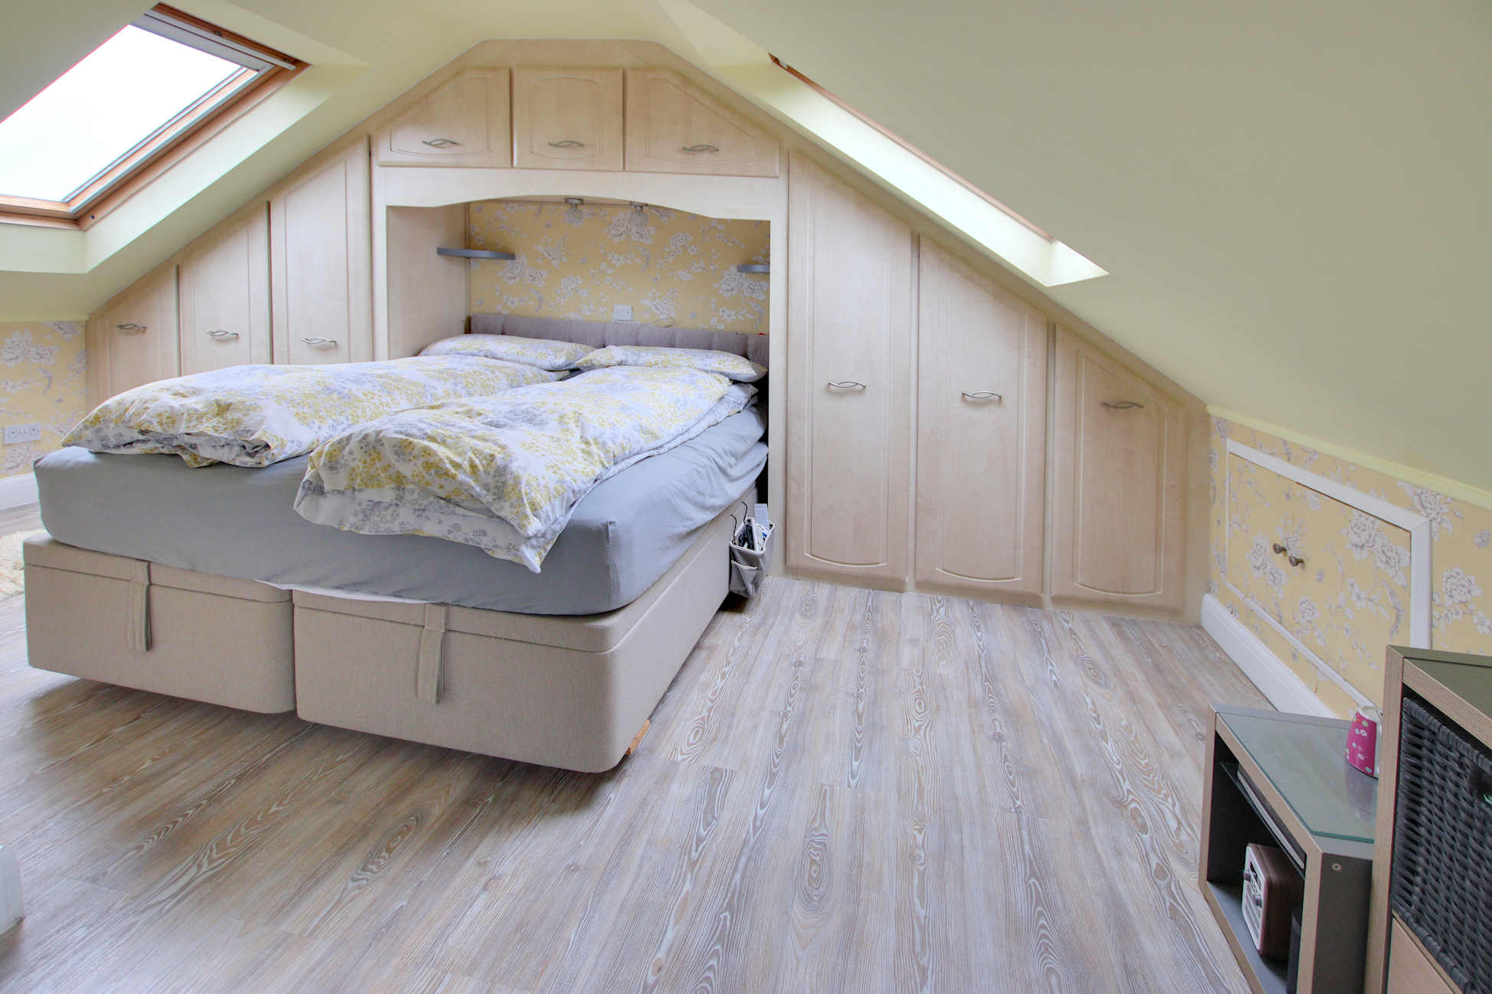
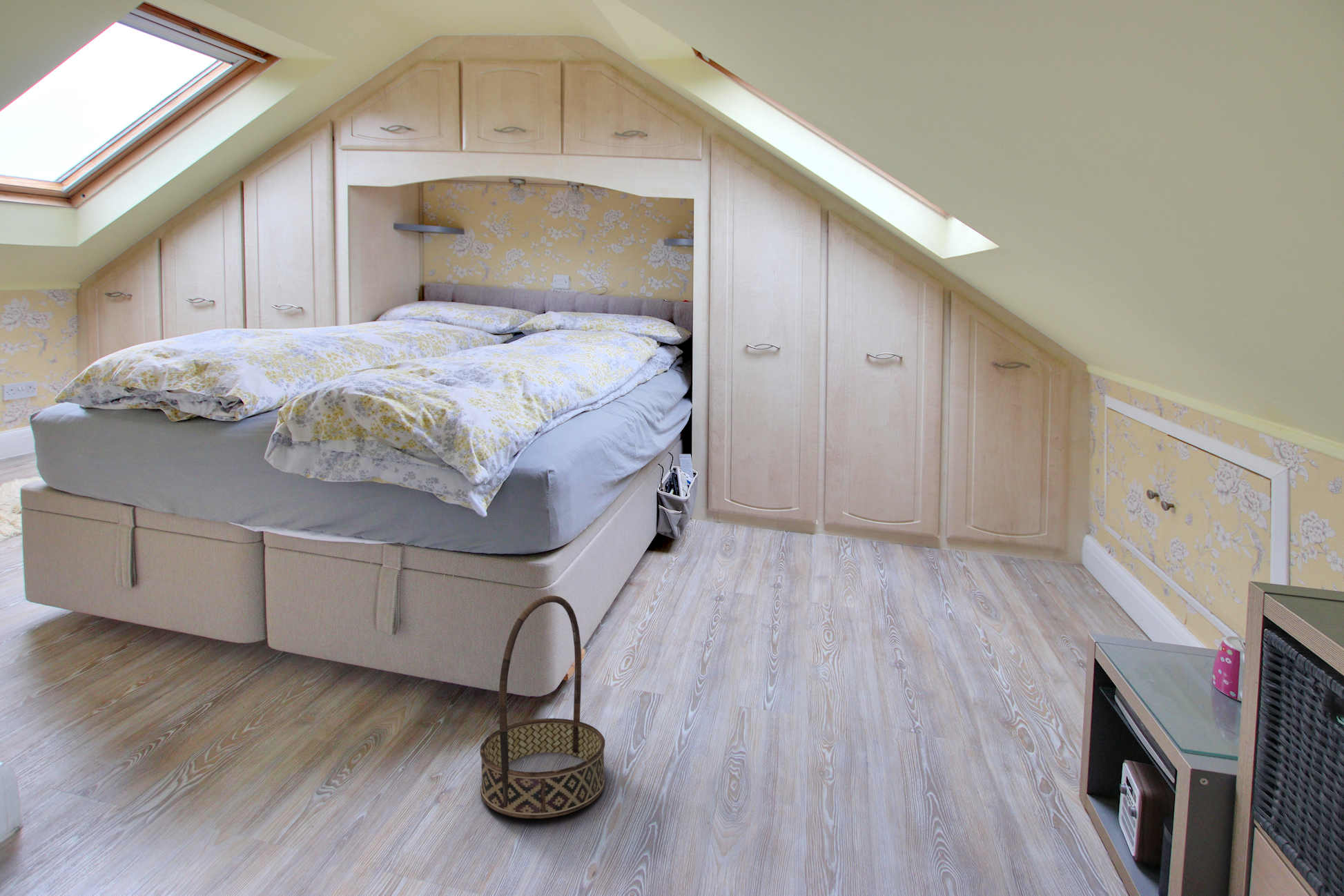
+ basket [479,595,605,819]
